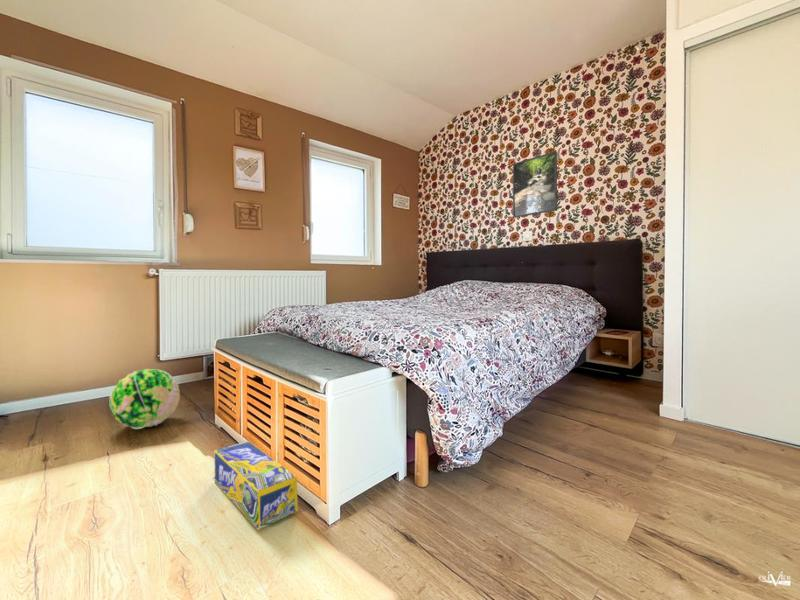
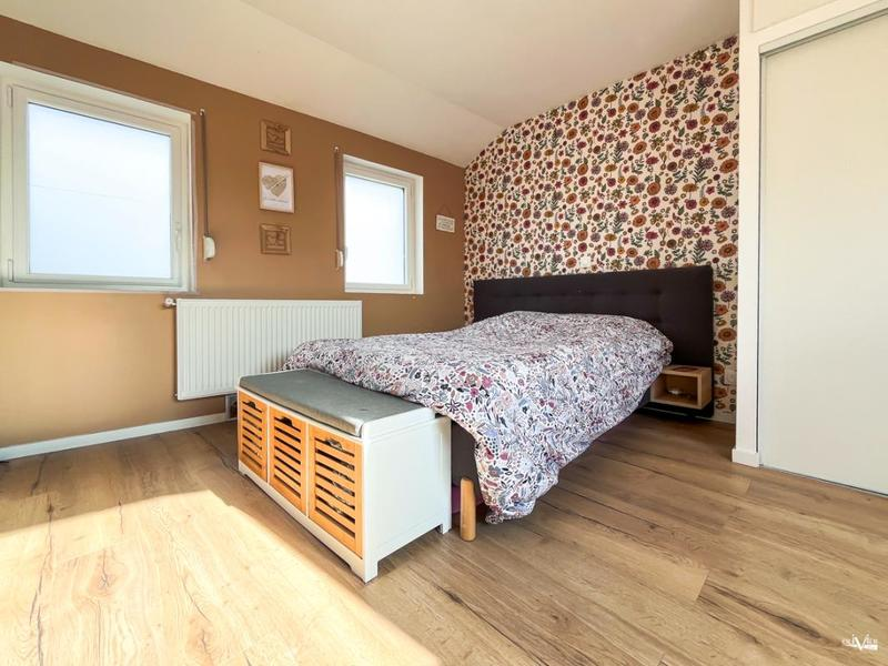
- decorative ball [108,368,181,430]
- box [213,440,299,531]
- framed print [512,150,558,219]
